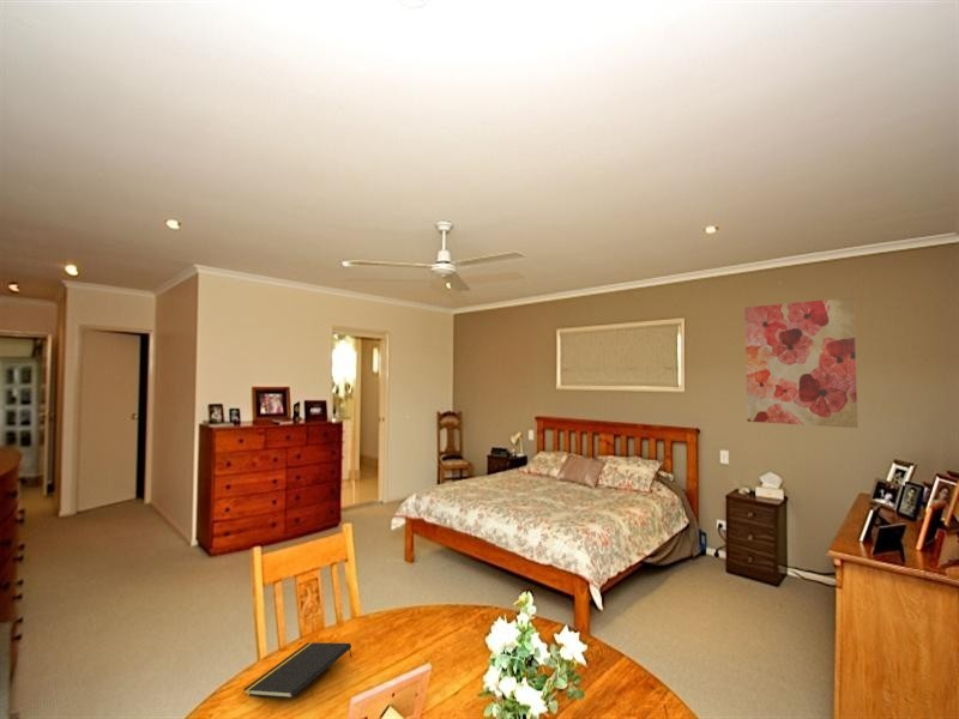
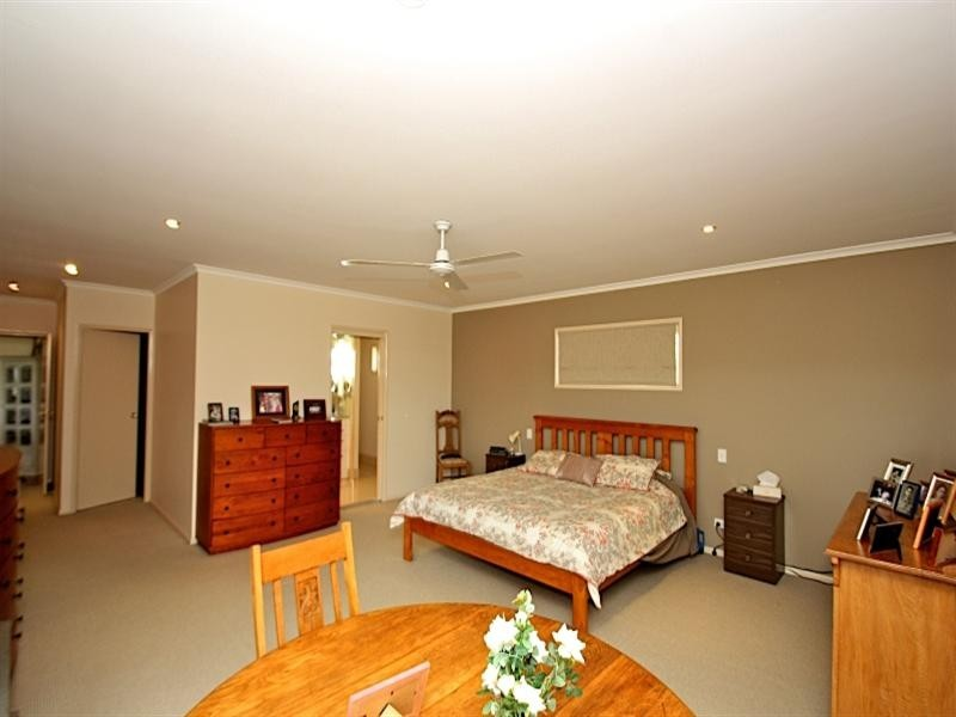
- notepad [242,641,352,700]
- wall art [743,296,860,429]
